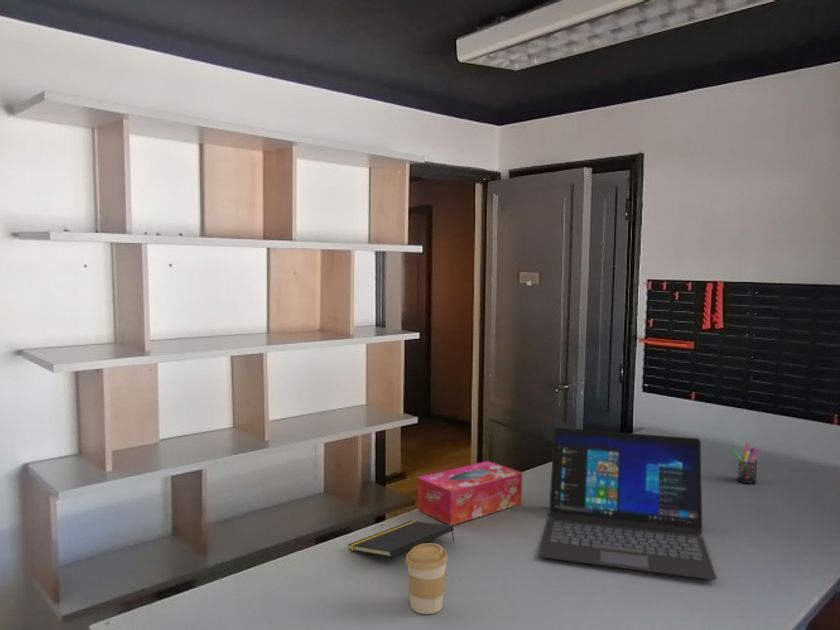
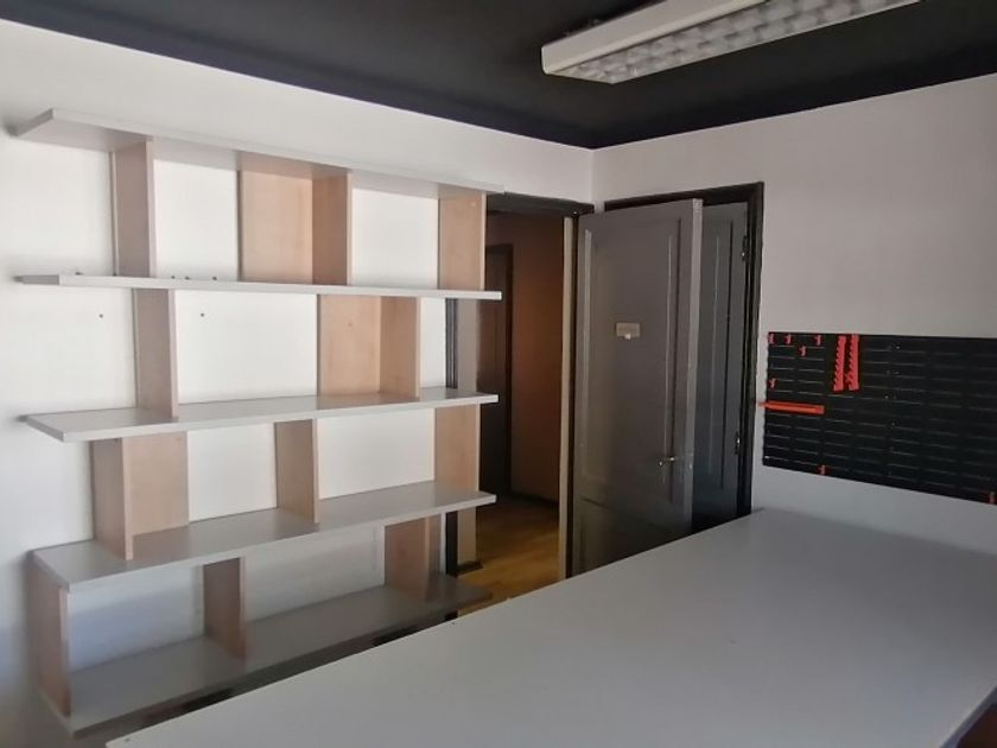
- tissue box [417,460,523,526]
- laptop [538,427,718,581]
- coffee cup [405,542,449,615]
- pen holder [732,442,759,485]
- notepad [347,520,455,558]
